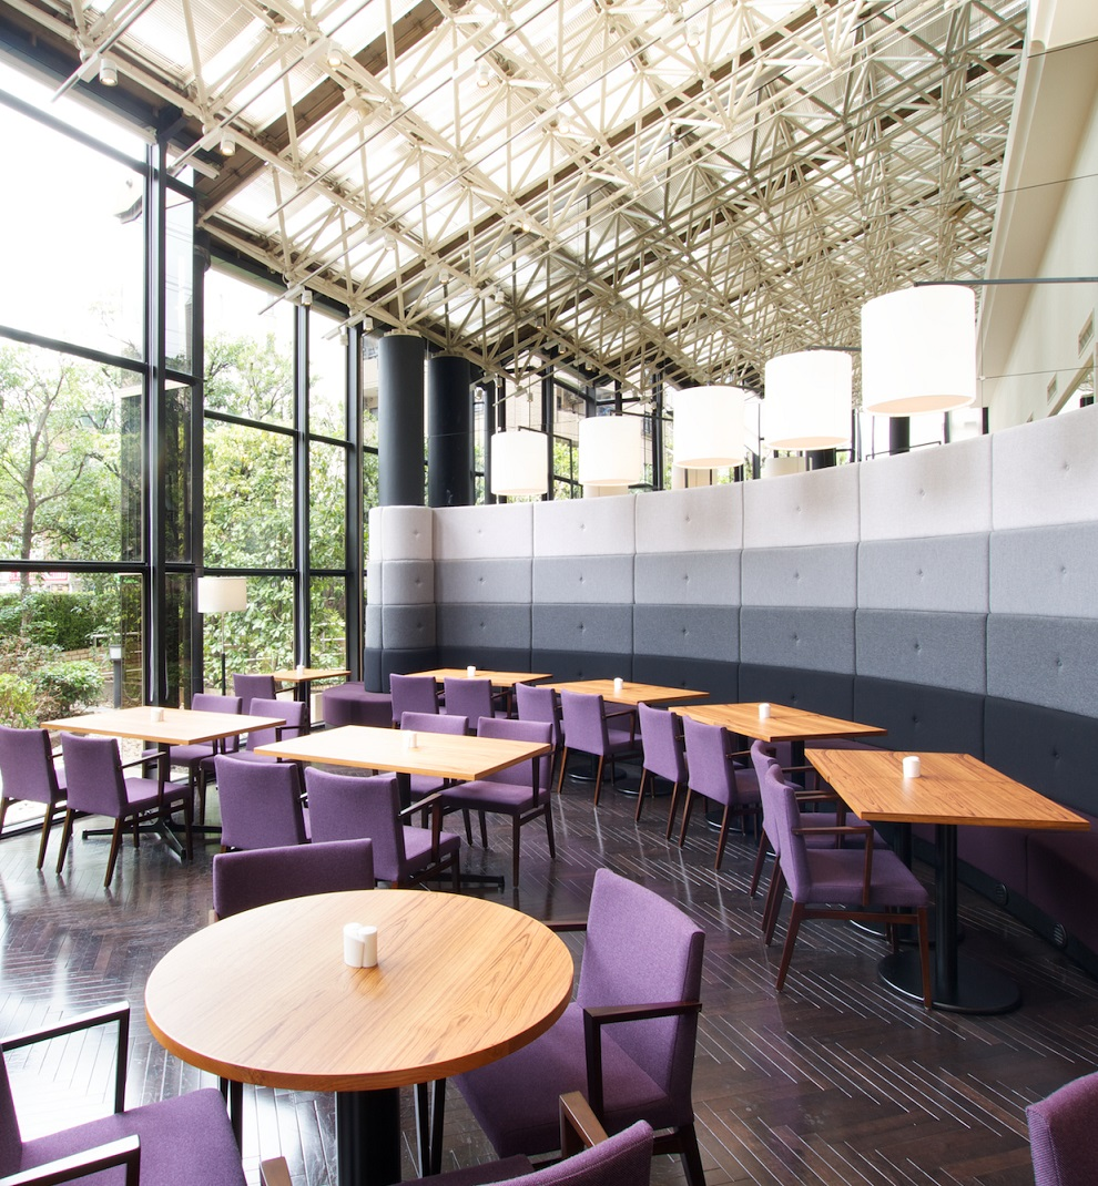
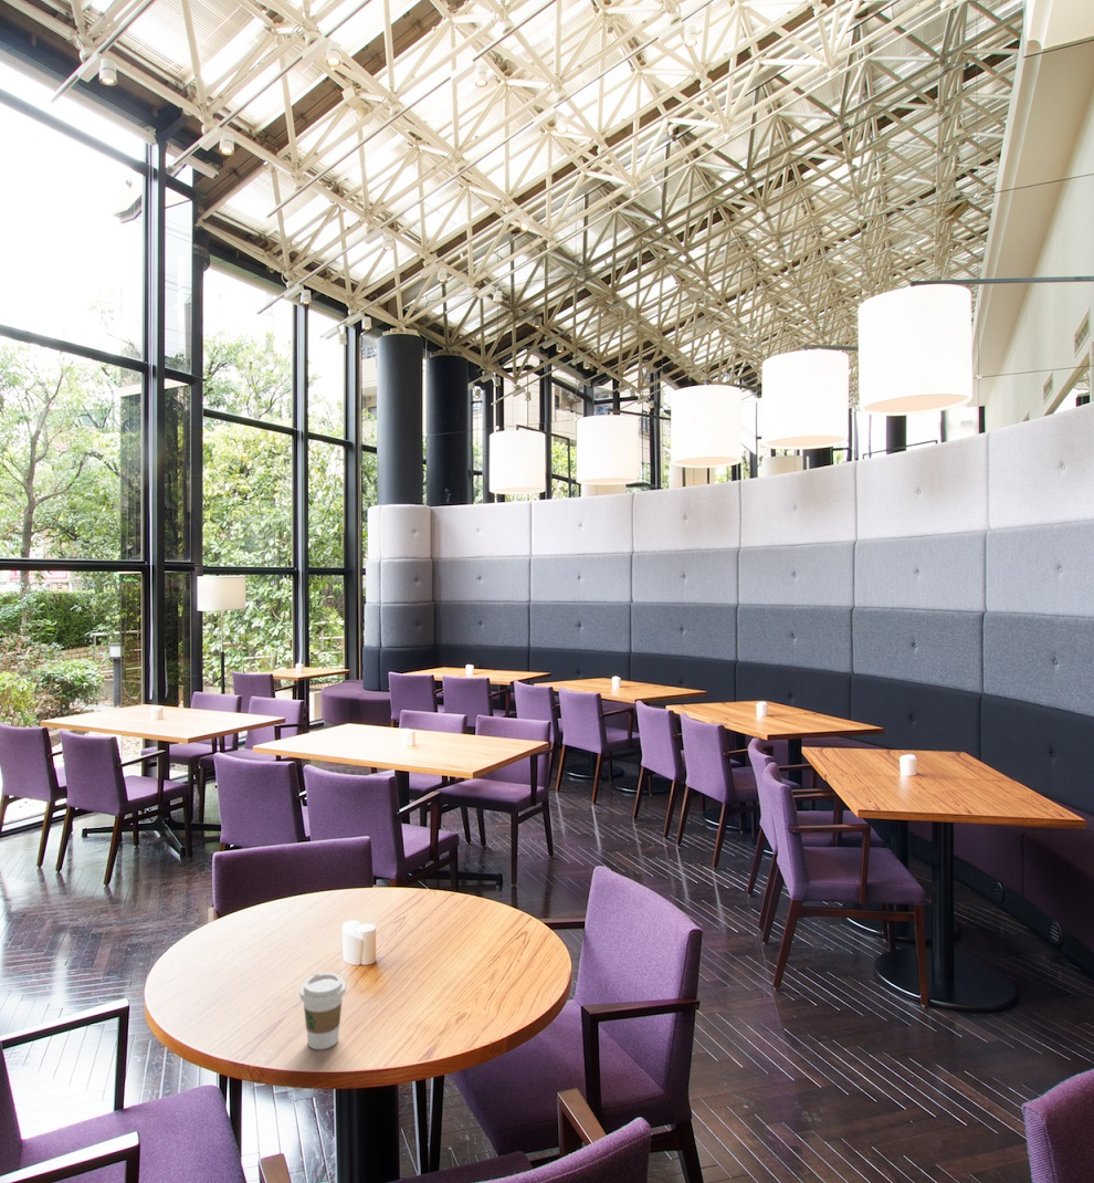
+ coffee cup [298,972,347,1050]
